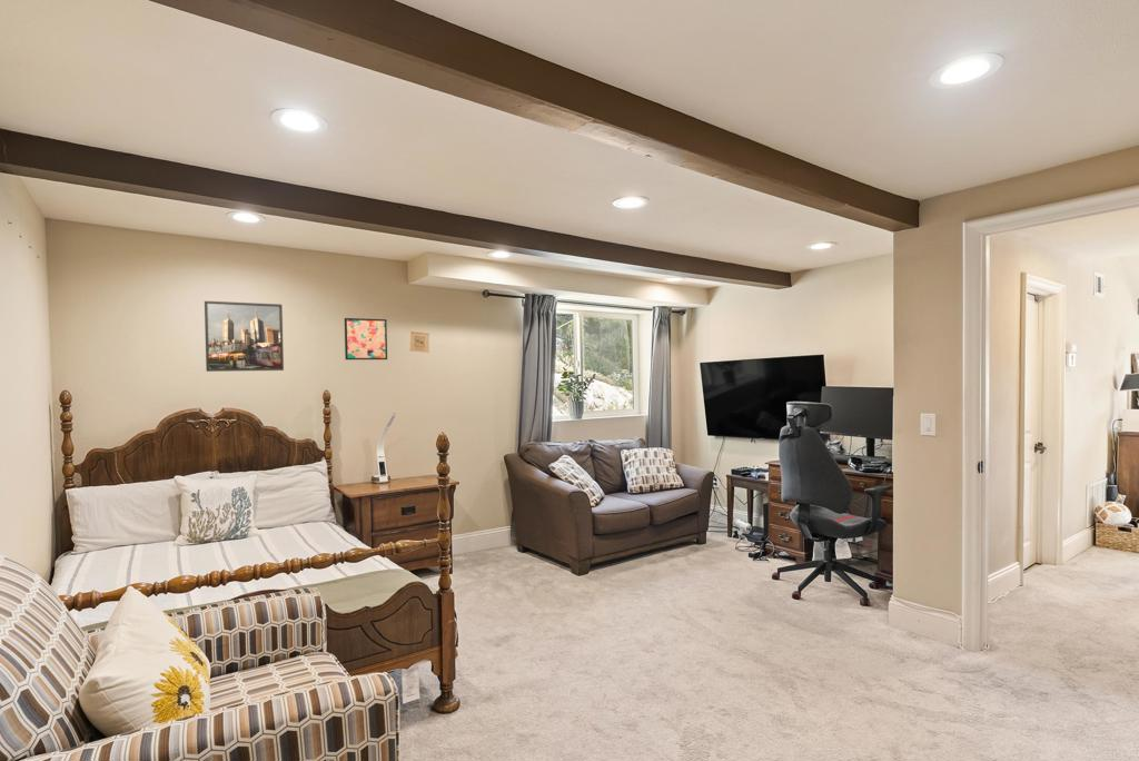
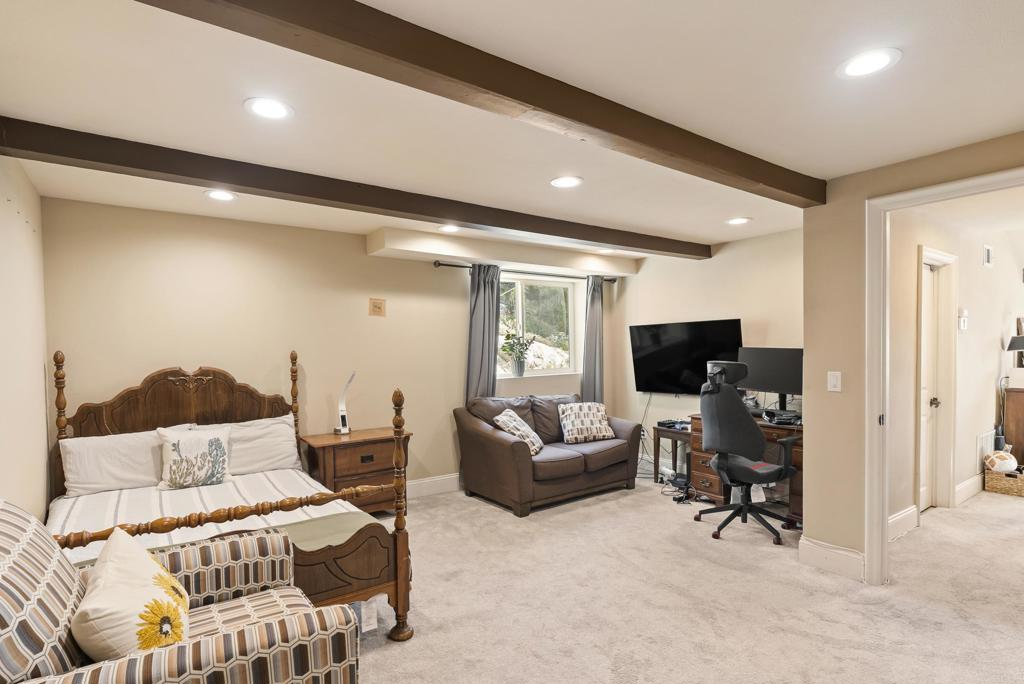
- wall art [344,317,388,360]
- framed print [204,300,285,373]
